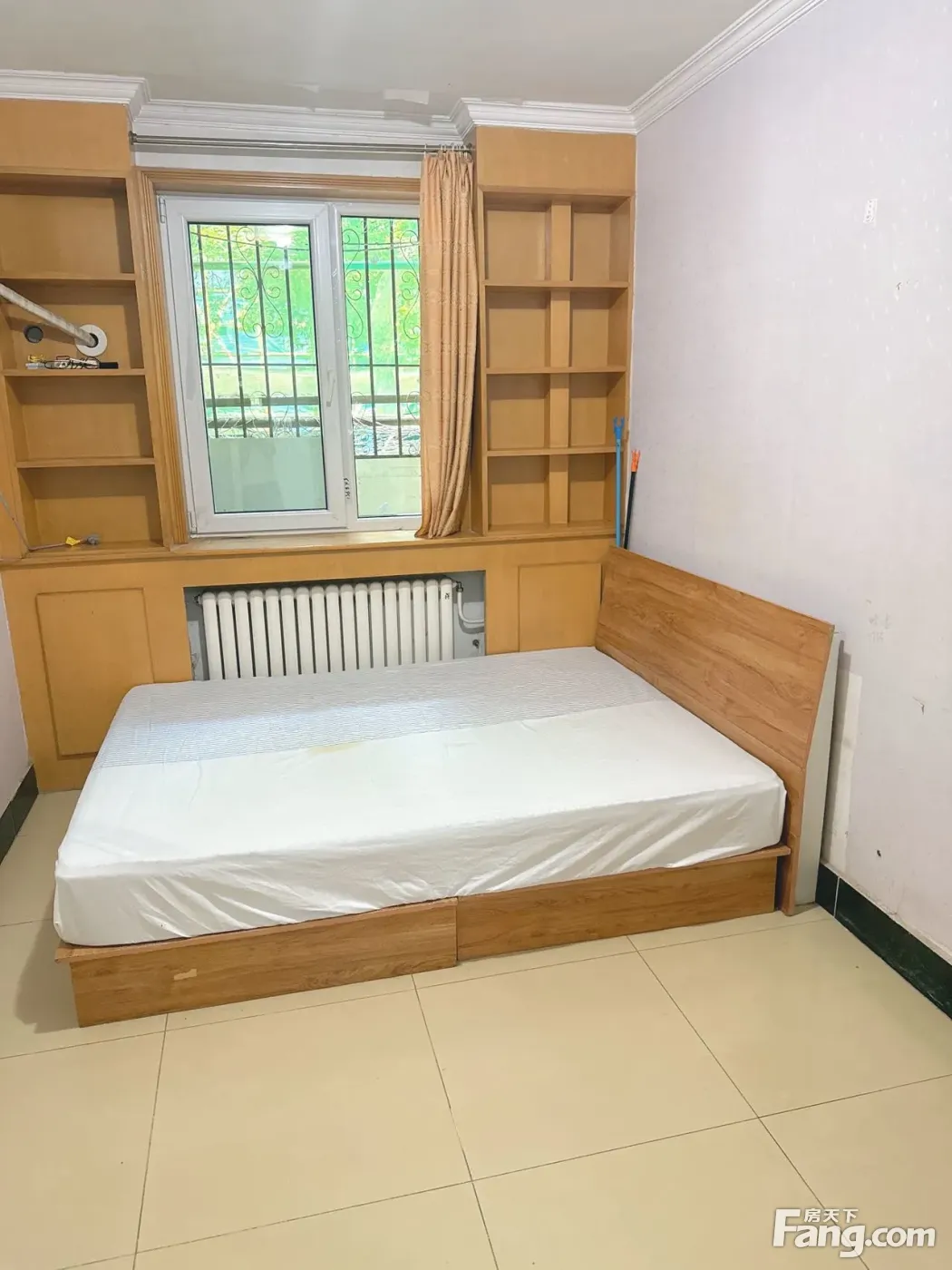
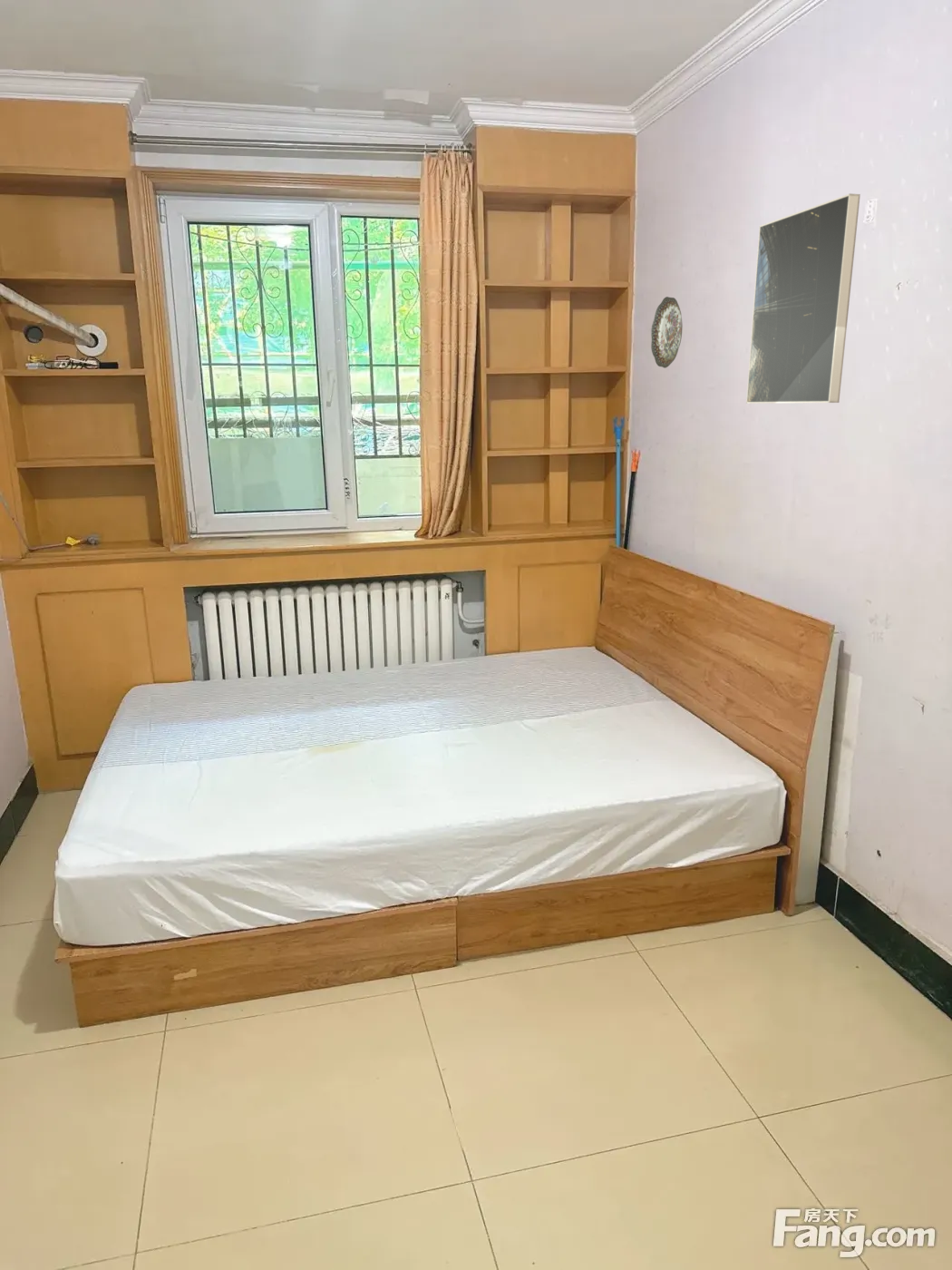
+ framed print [745,192,861,405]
+ decorative plate [650,296,684,369]
